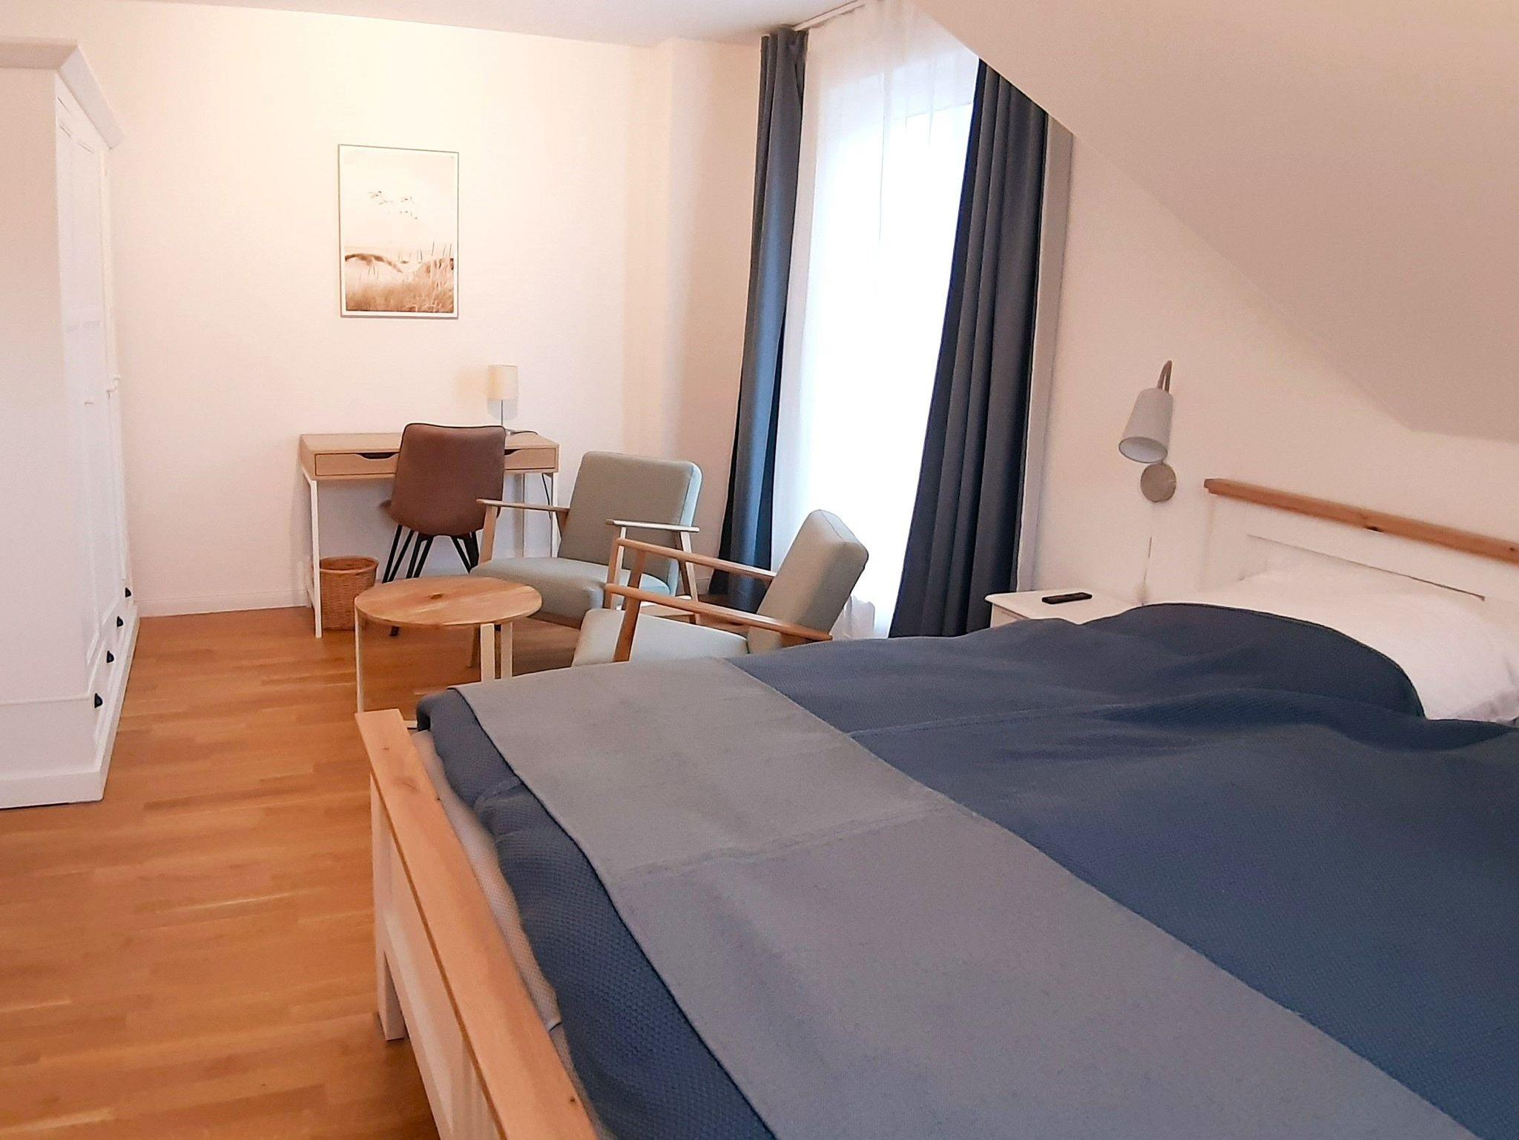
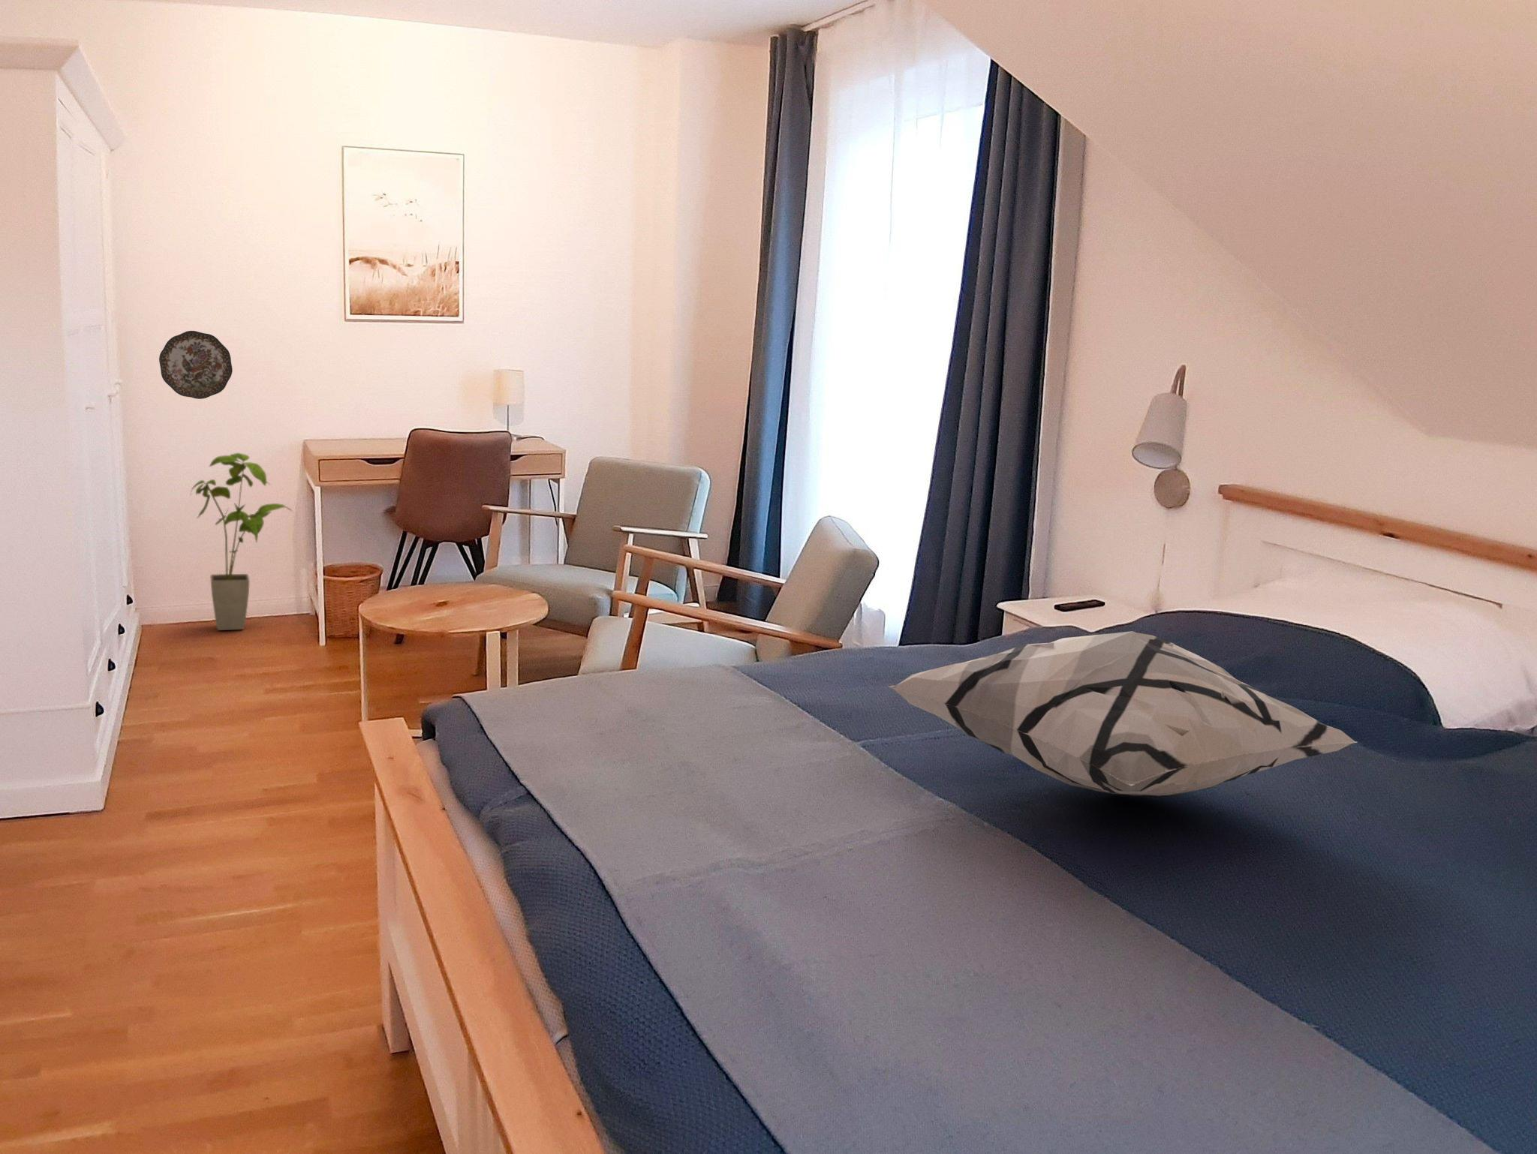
+ house plant [189,452,293,632]
+ decorative plate [159,330,234,400]
+ decorative pillow [887,630,1358,796]
